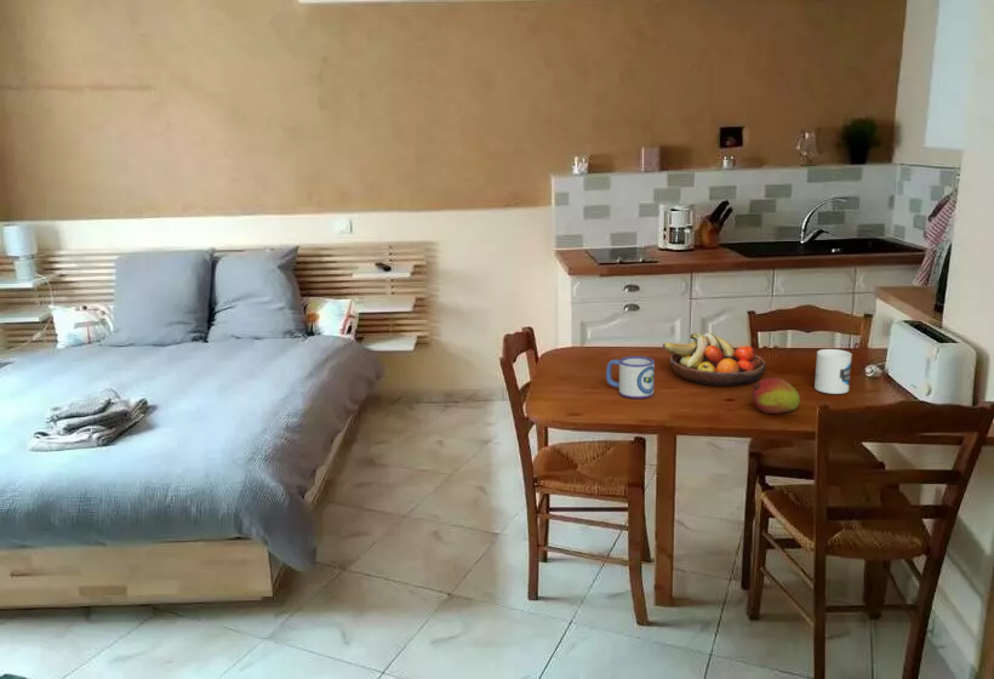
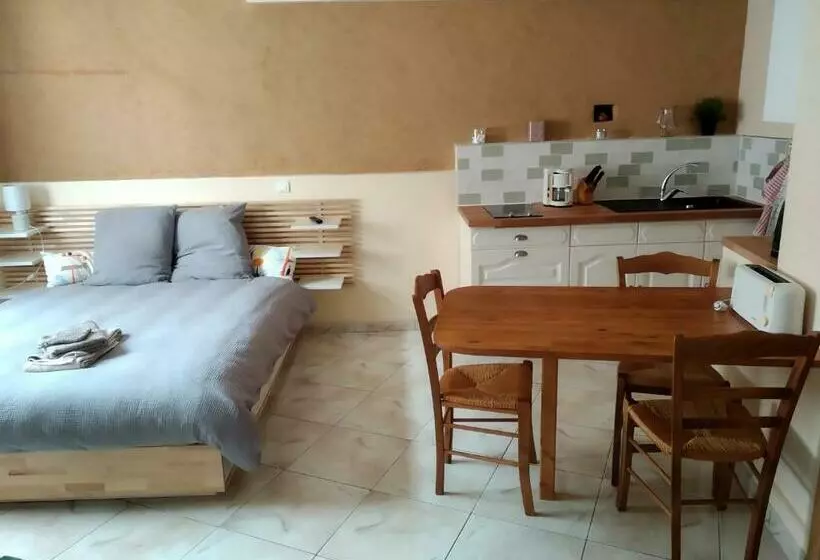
- mug [813,348,853,395]
- mug [605,355,656,400]
- fruit bowl [662,332,767,387]
- fruit [750,377,801,415]
